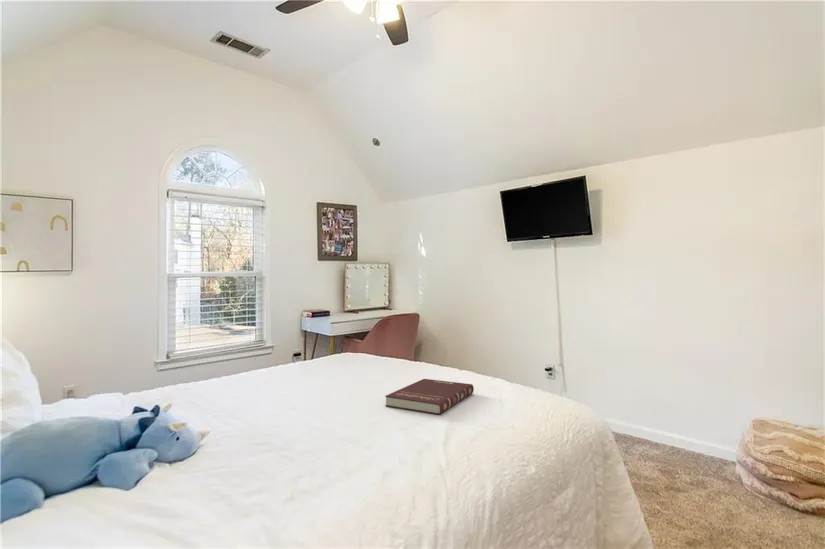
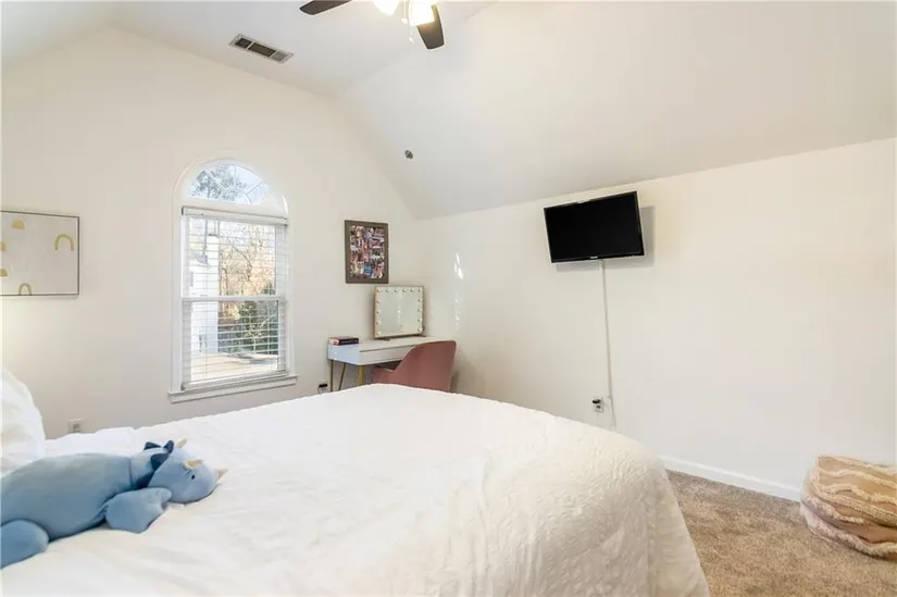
- book [384,378,475,416]
